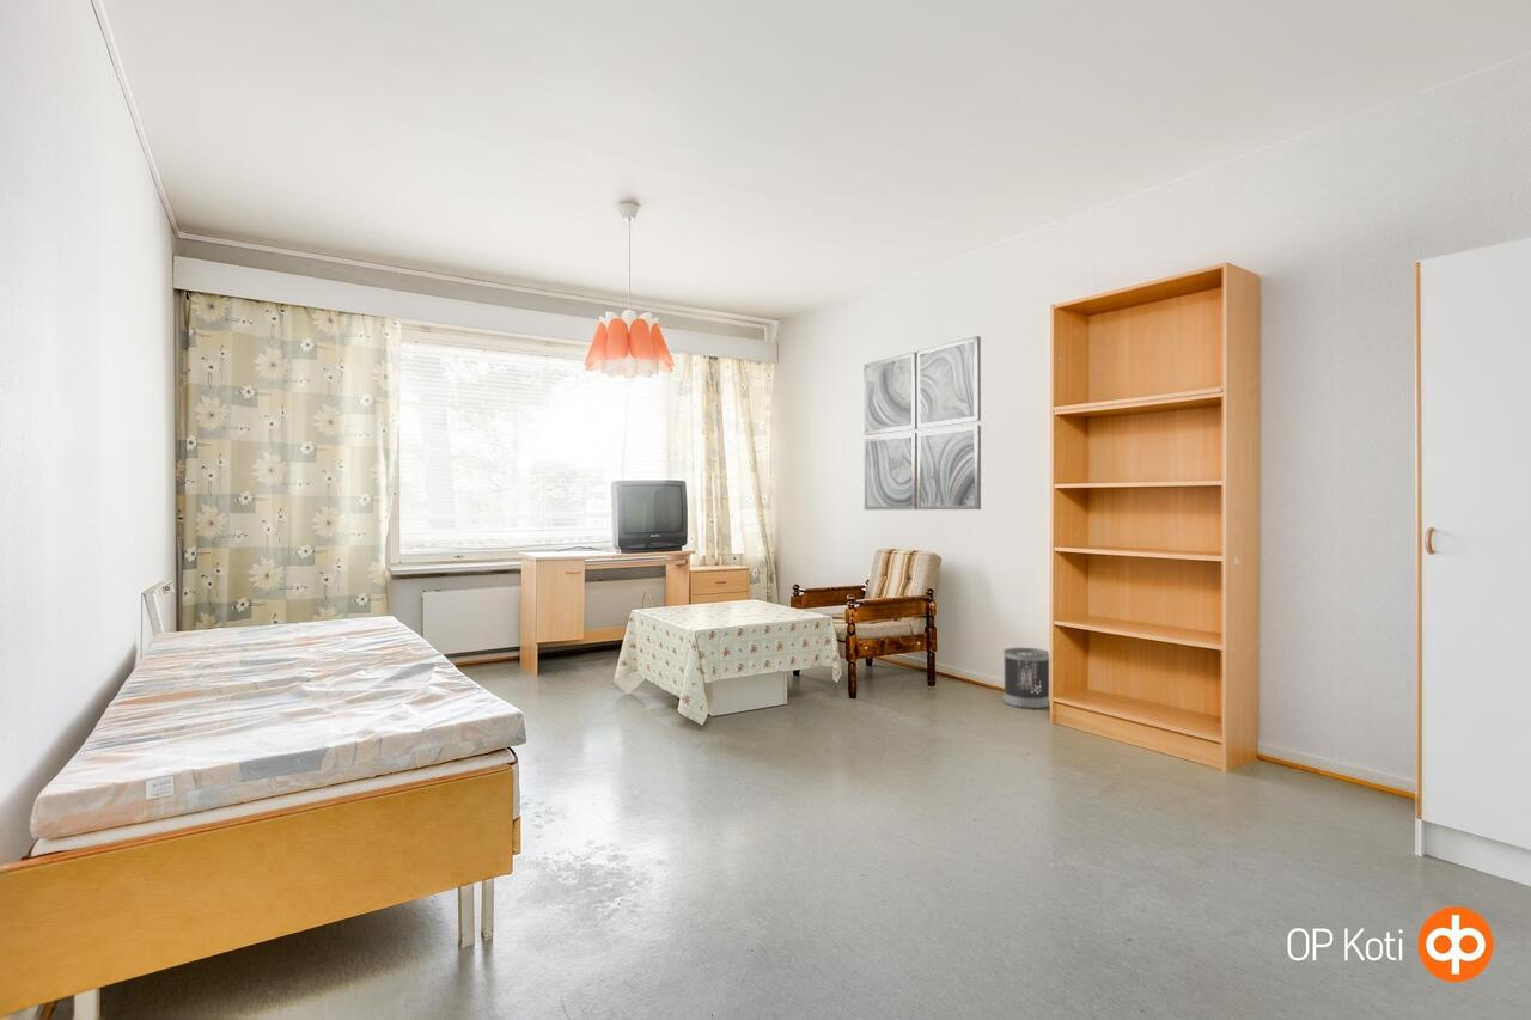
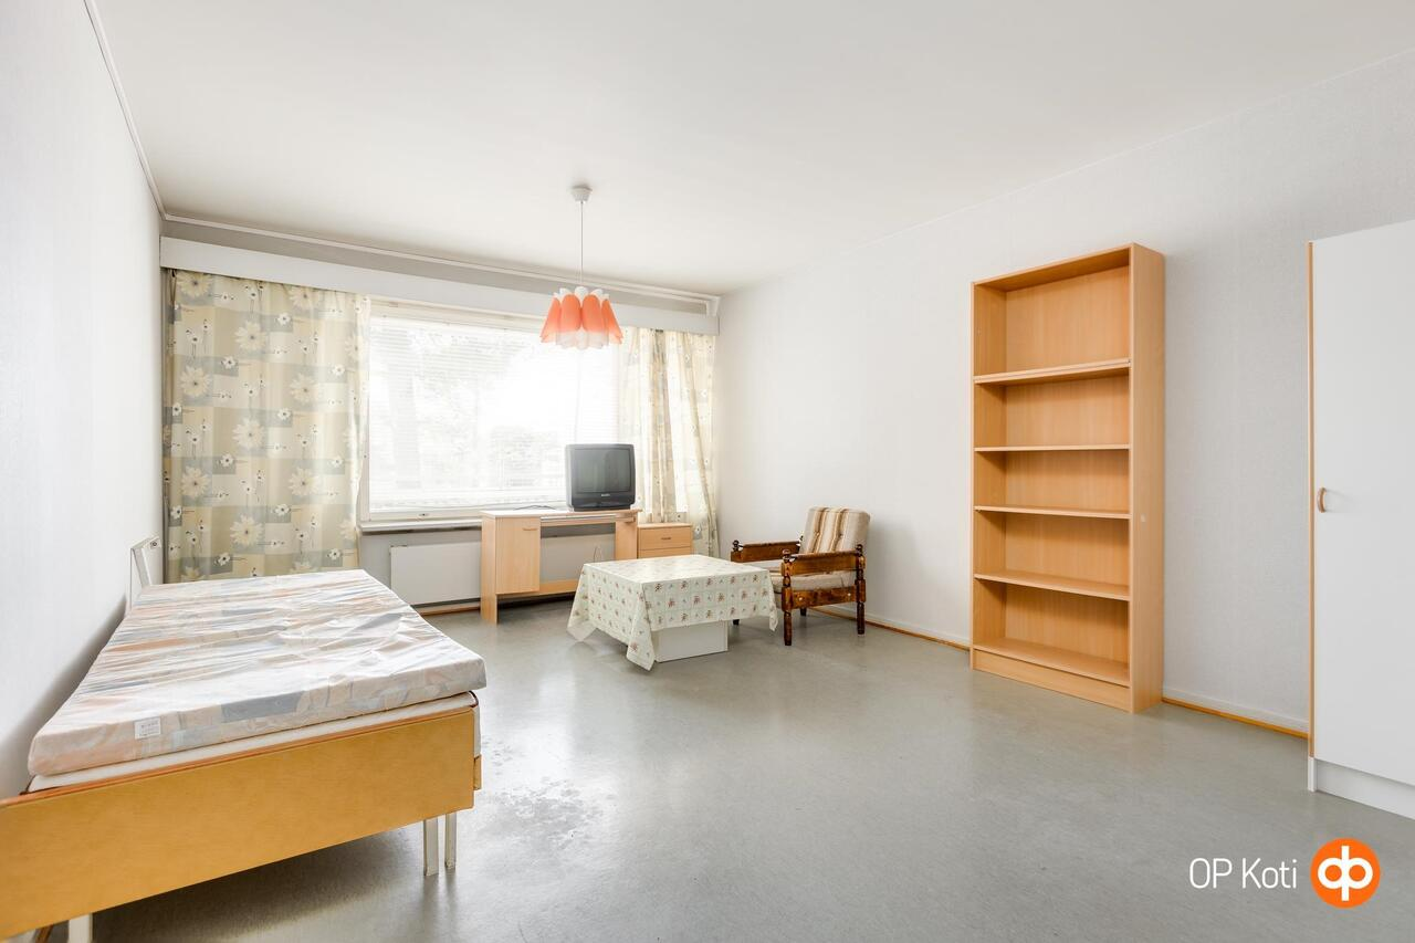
- wall art [862,335,982,511]
- wastebasket [1002,647,1050,710]
